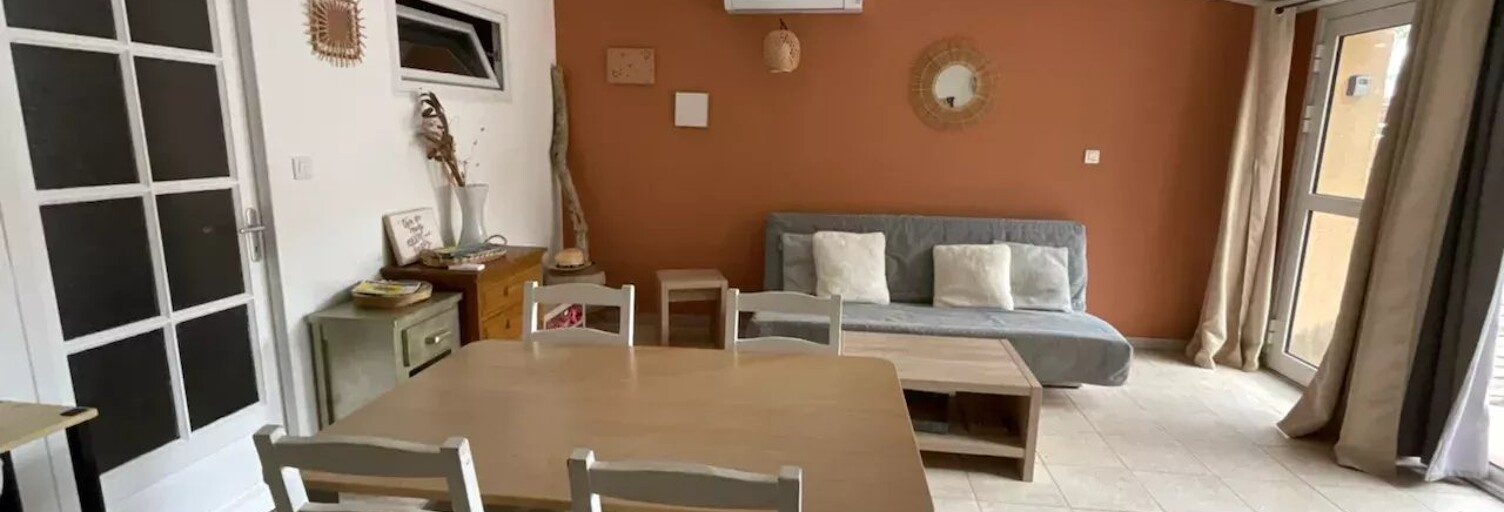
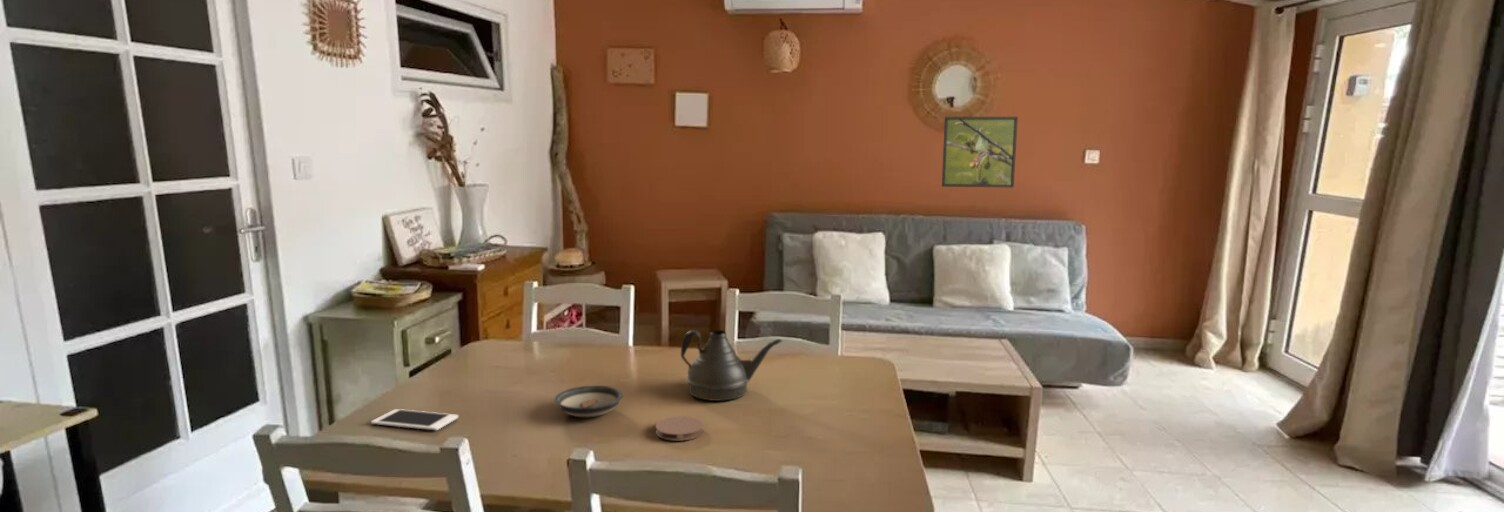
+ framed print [941,116,1019,189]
+ saucer [553,385,624,418]
+ cell phone [370,408,459,431]
+ teapot [680,329,783,402]
+ coaster [655,415,704,442]
